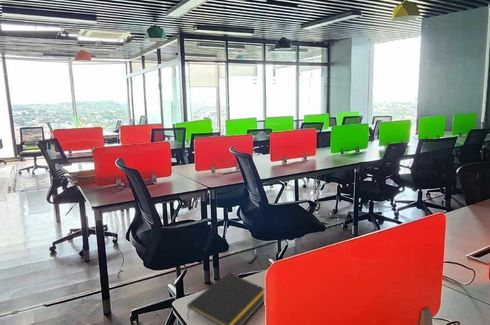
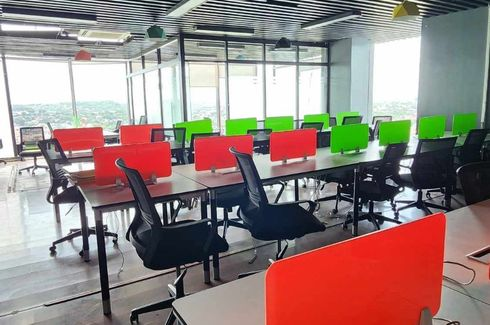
- notepad [186,271,265,325]
